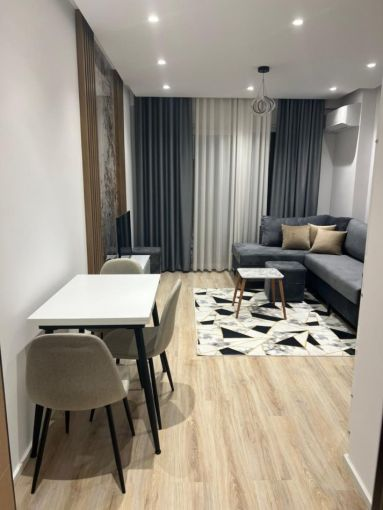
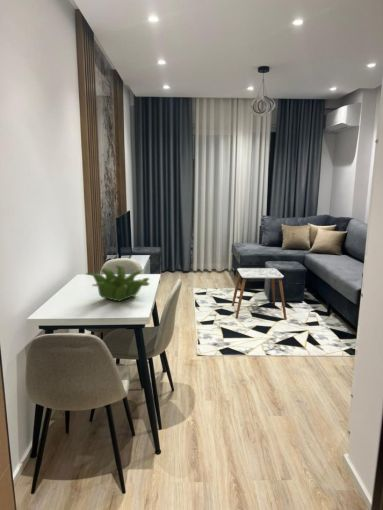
+ plant [85,264,150,302]
